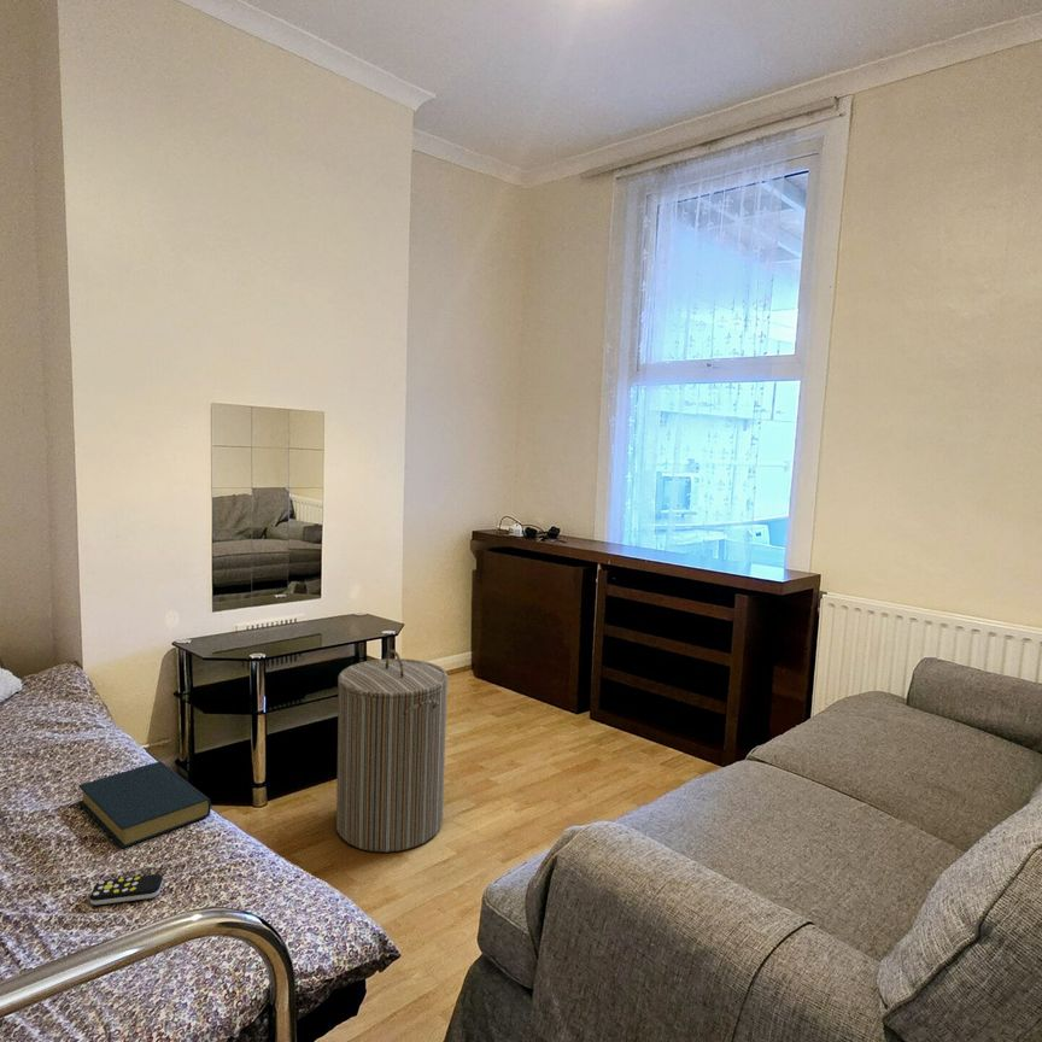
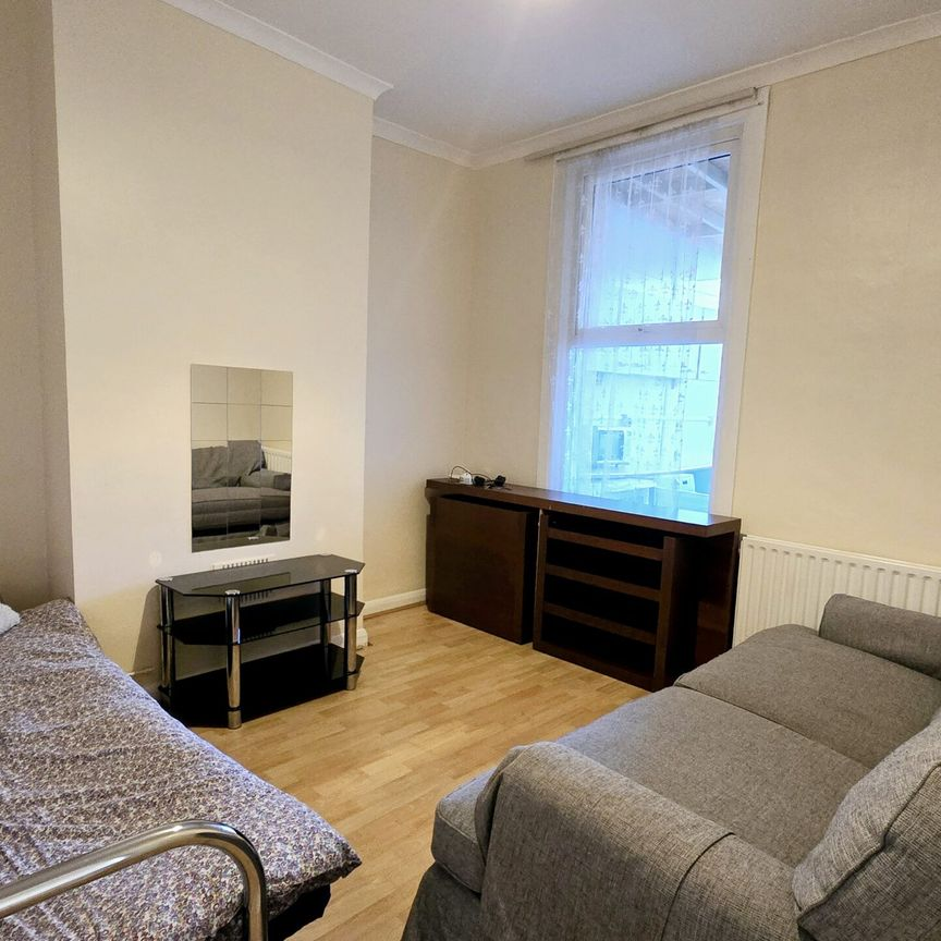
- remote control [88,873,164,906]
- laundry hamper [335,648,450,854]
- hardback book [77,760,212,849]
